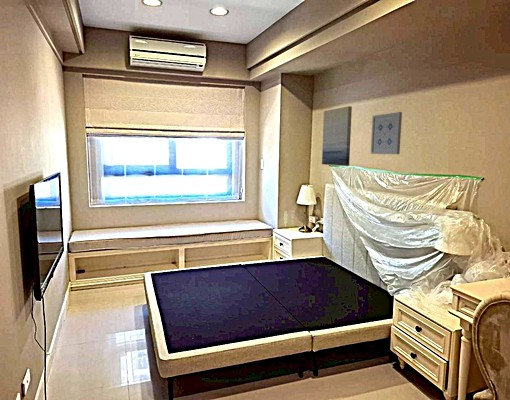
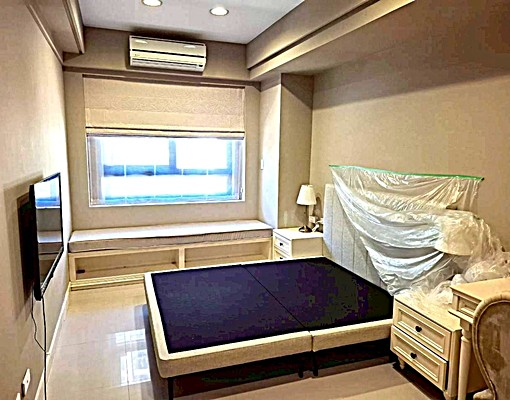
- wall art [370,111,403,155]
- wall art [321,105,353,167]
